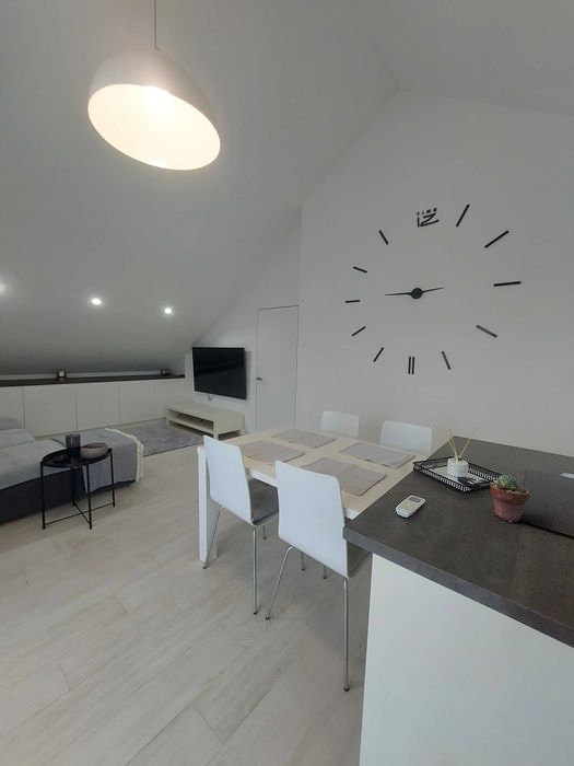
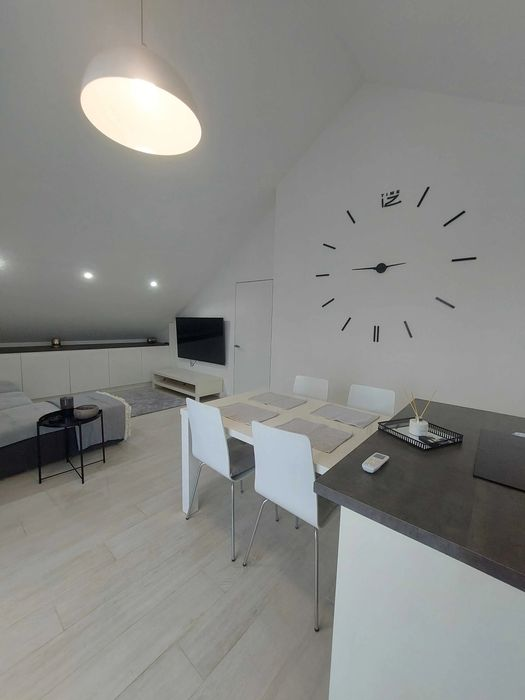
- potted succulent [490,474,530,523]
